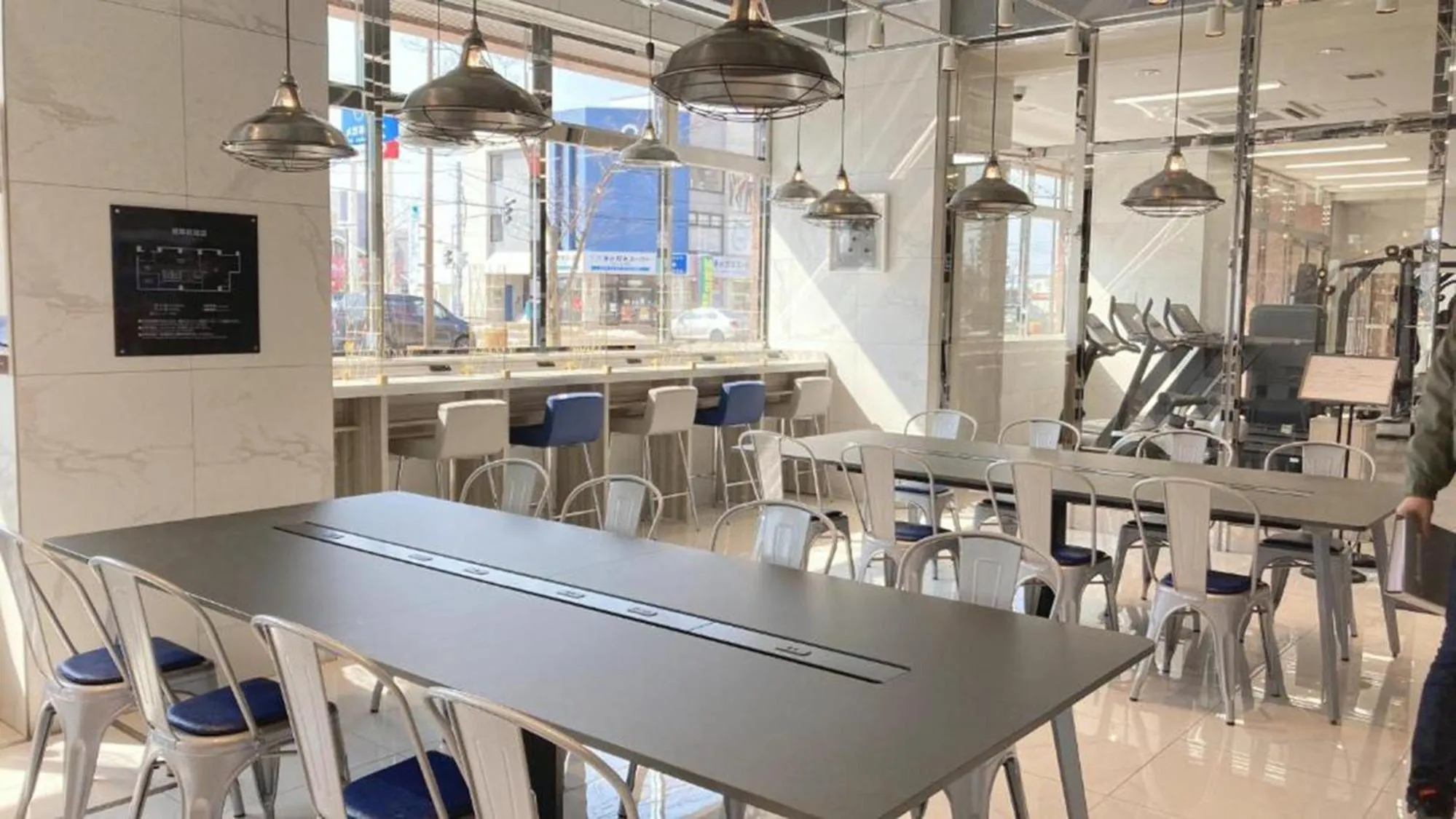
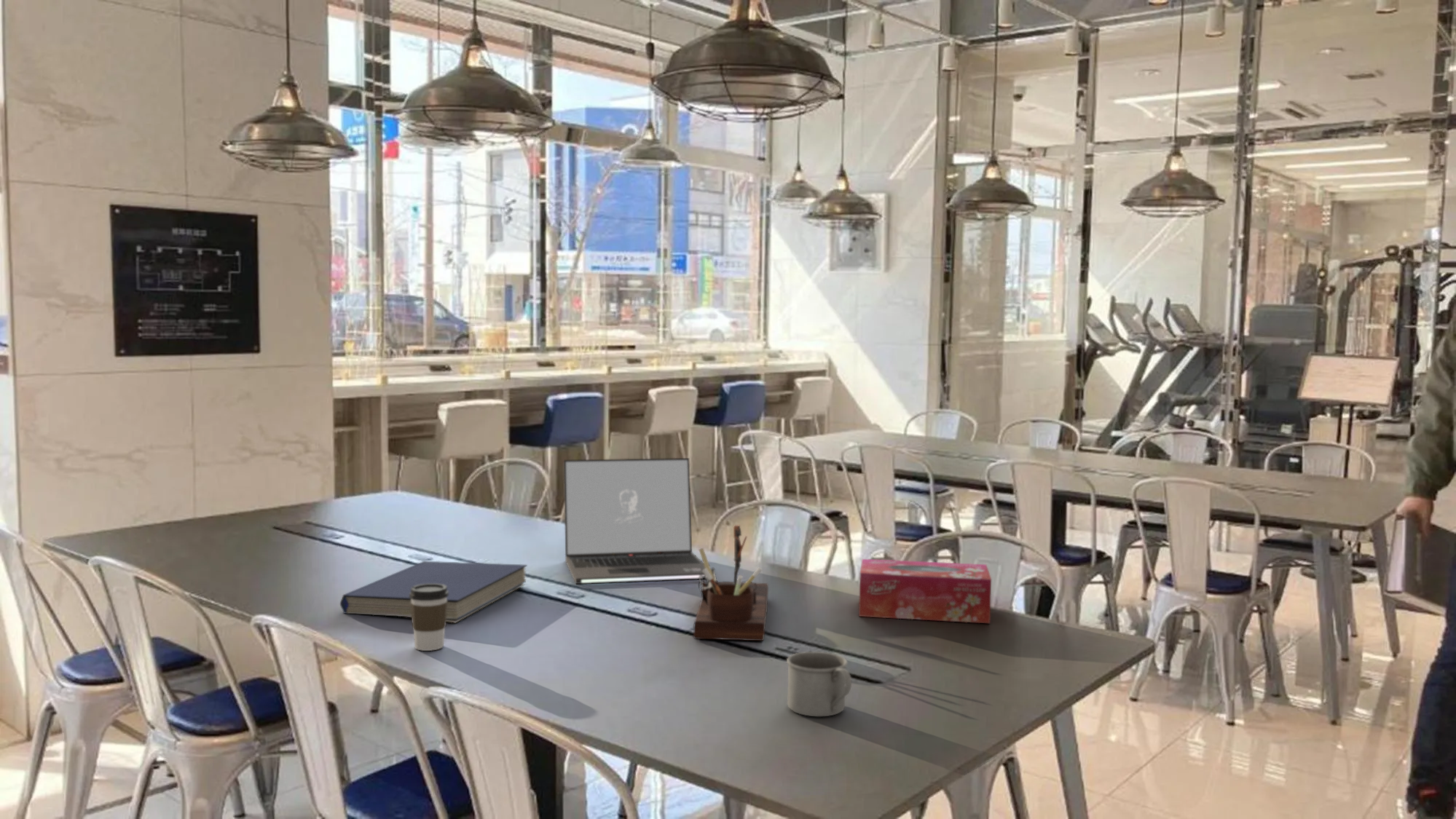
+ desk organizer [693,524,769,641]
+ laptop [563,457,705,585]
+ mug [786,651,852,717]
+ tissue box [858,558,992,624]
+ book [339,561,528,623]
+ coffee cup [409,584,449,652]
